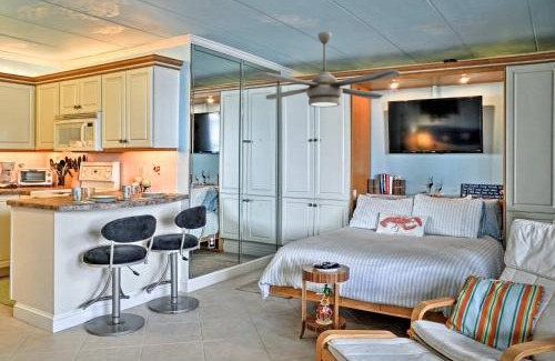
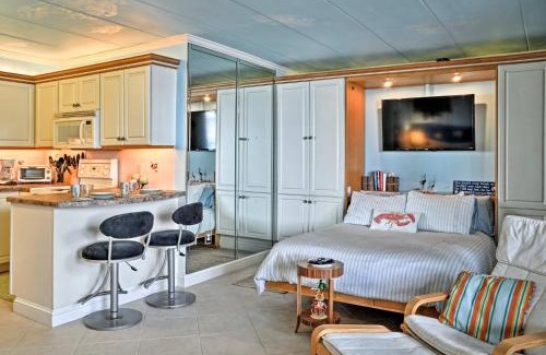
- ceiling fan [251,31,402,108]
